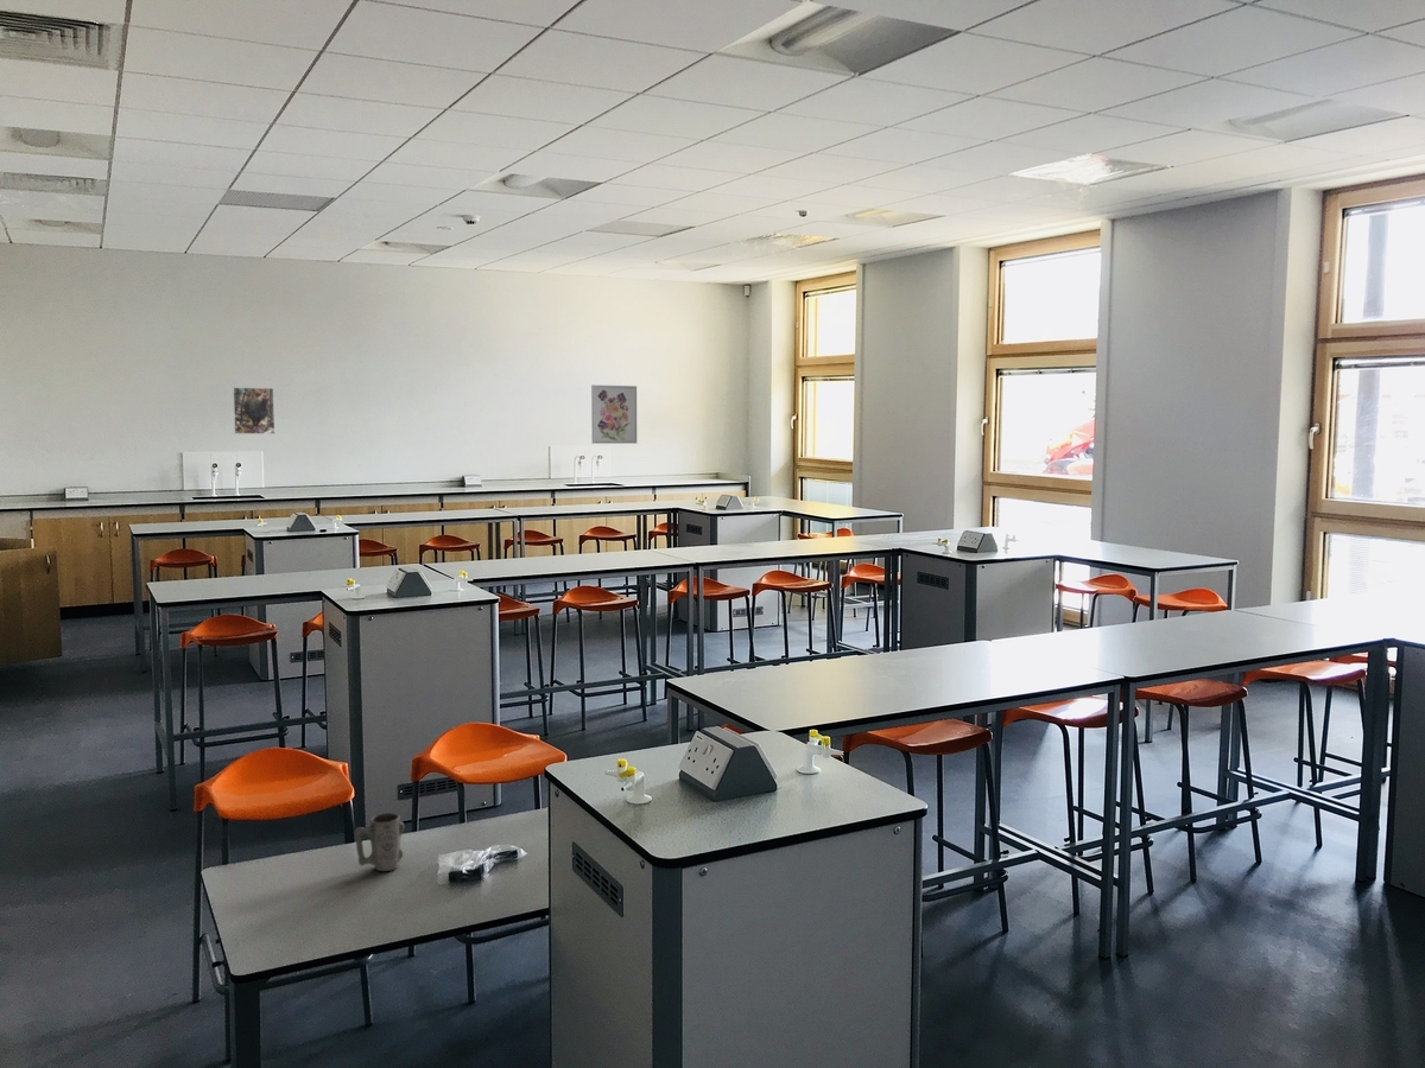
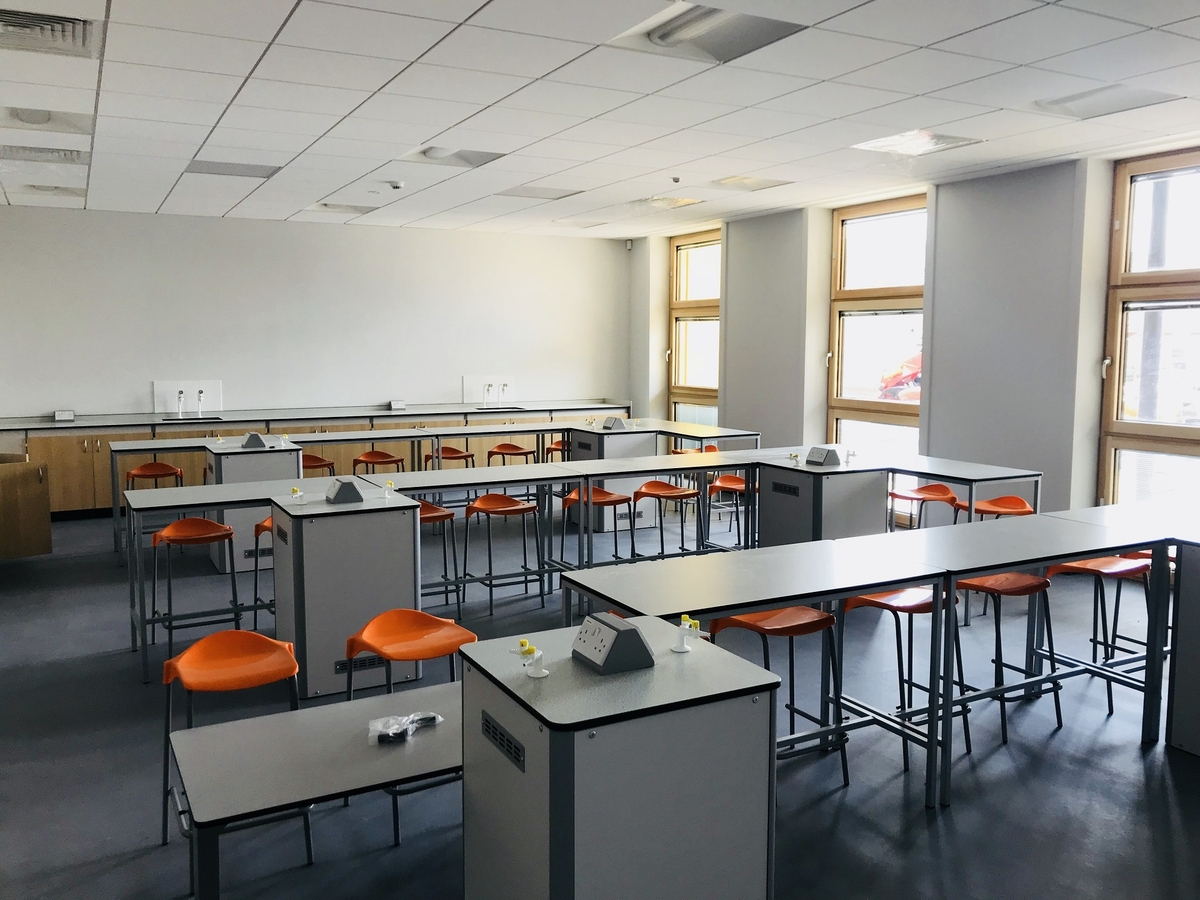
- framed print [232,386,277,436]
- wall art [590,384,638,445]
- mug [354,812,405,872]
